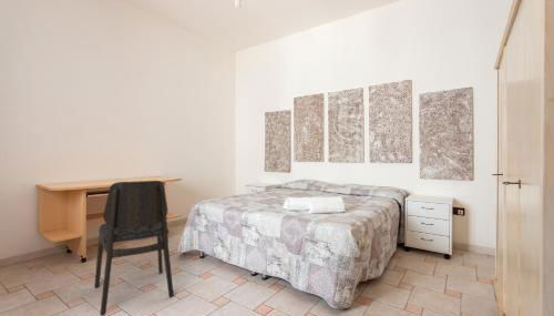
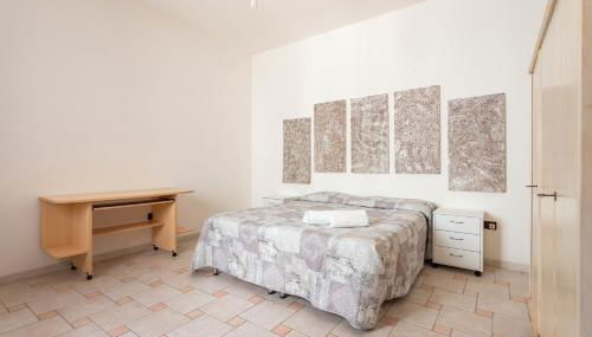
- chair [93,180,175,316]
